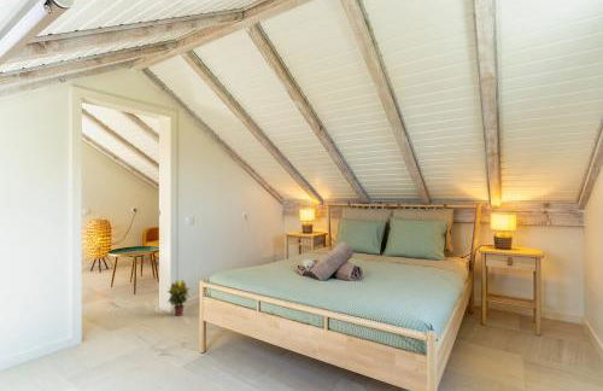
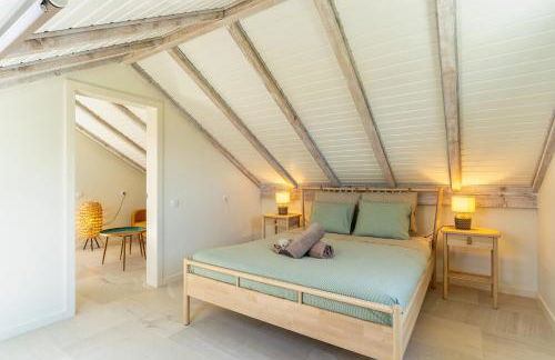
- potted plant [165,279,191,317]
